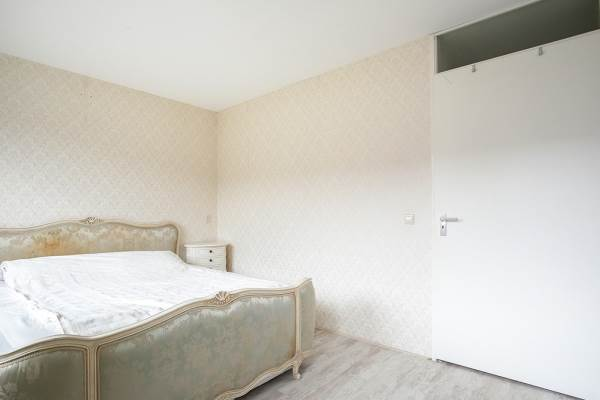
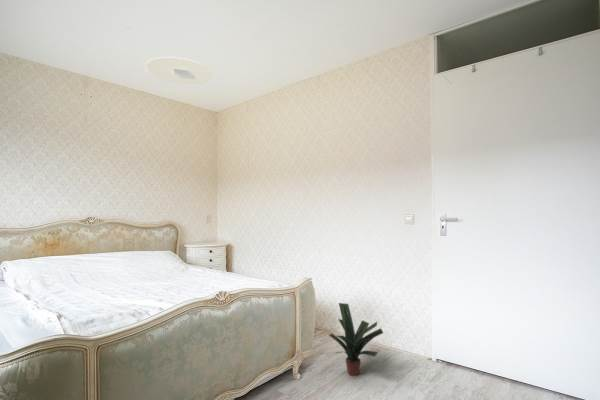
+ potted plant [328,302,384,377]
+ ceiling light [144,56,214,85]
